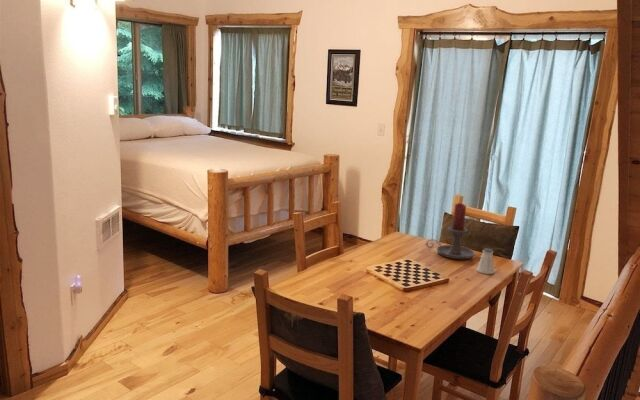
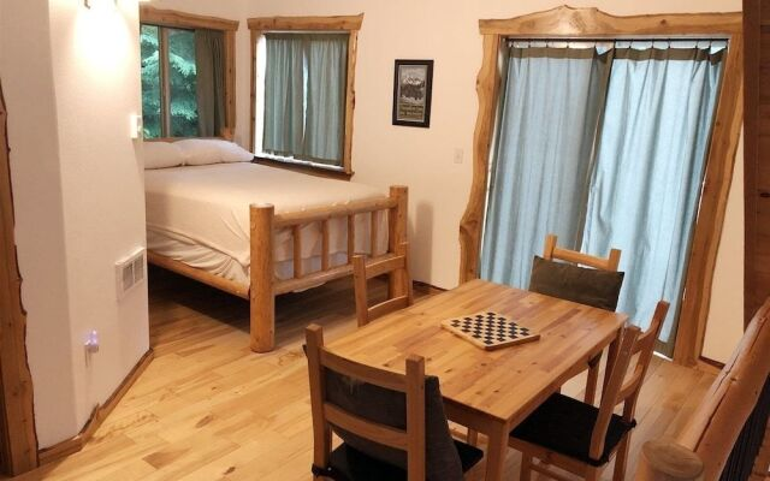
- candle holder [425,202,476,260]
- saltshaker [476,247,495,275]
